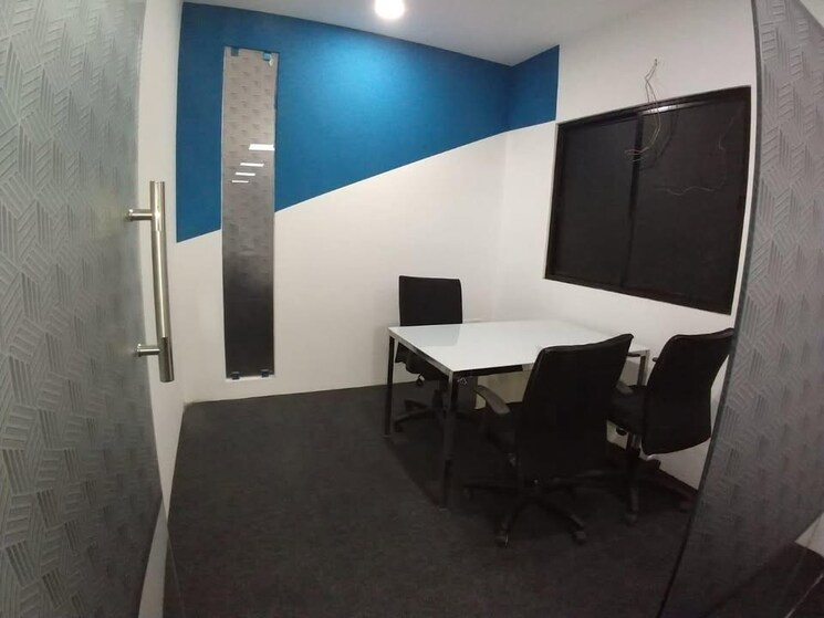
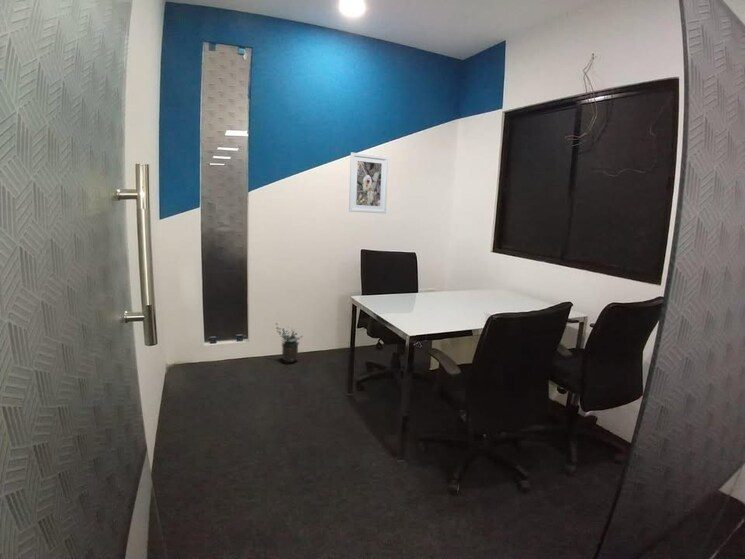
+ potted plant [275,322,304,363]
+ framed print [348,152,389,214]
